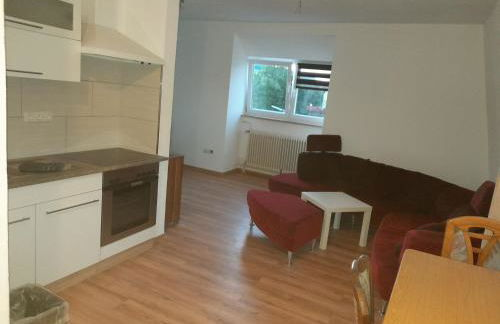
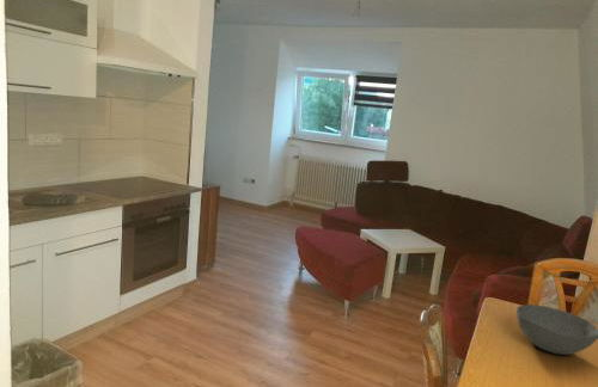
+ bowl [515,303,598,356]
